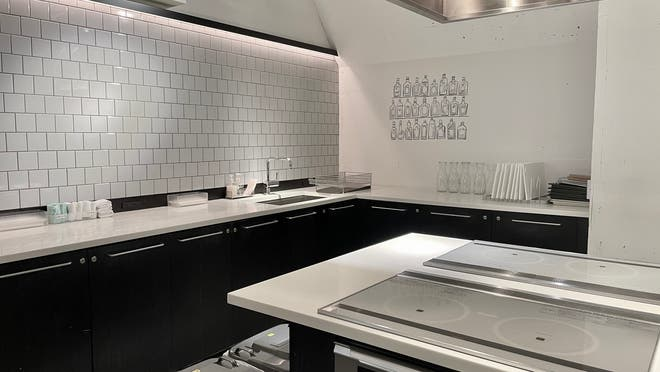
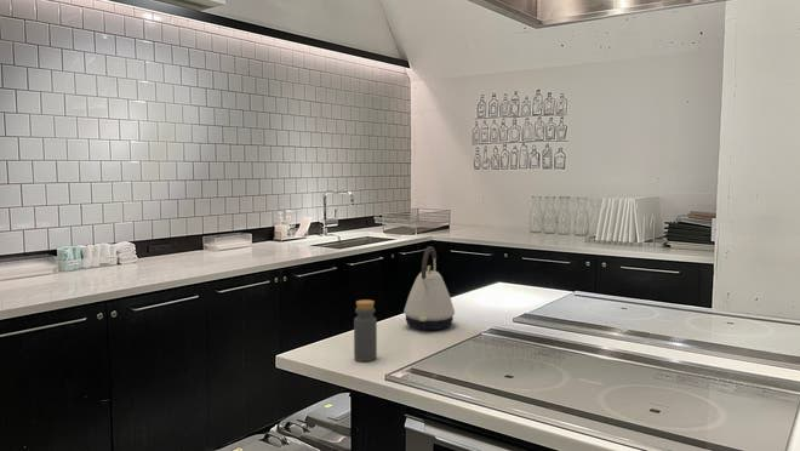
+ kettle [402,245,456,331]
+ bottle [353,298,378,362]
